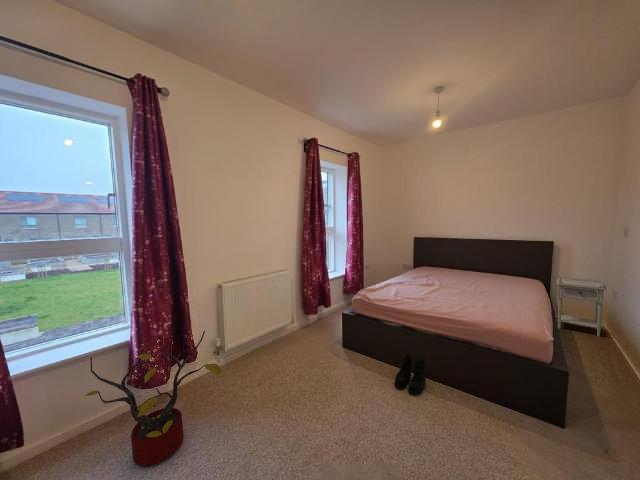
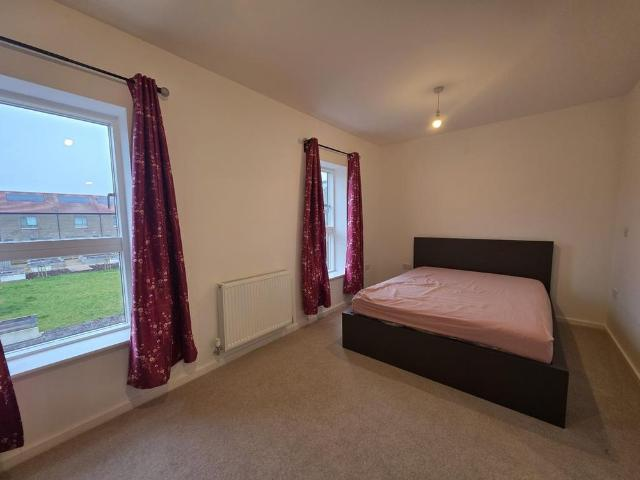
- boots [394,355,427,396]
- decorative plant [83,330,222,467]
- nightstand [556,276,608,338]
